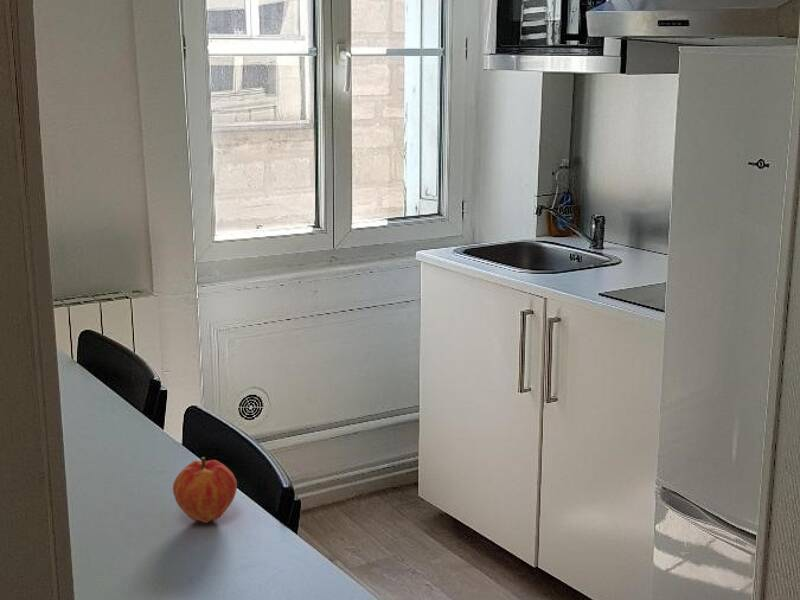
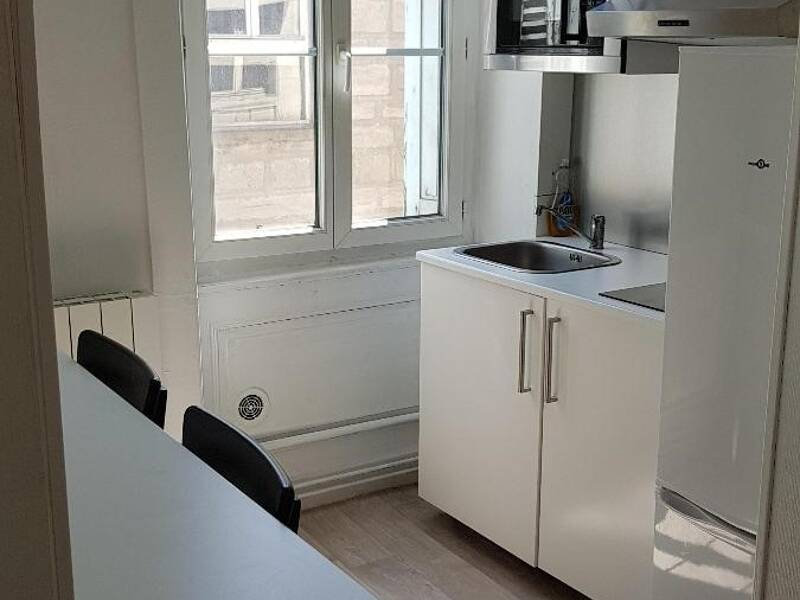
- fruit [172,456,238,524]
